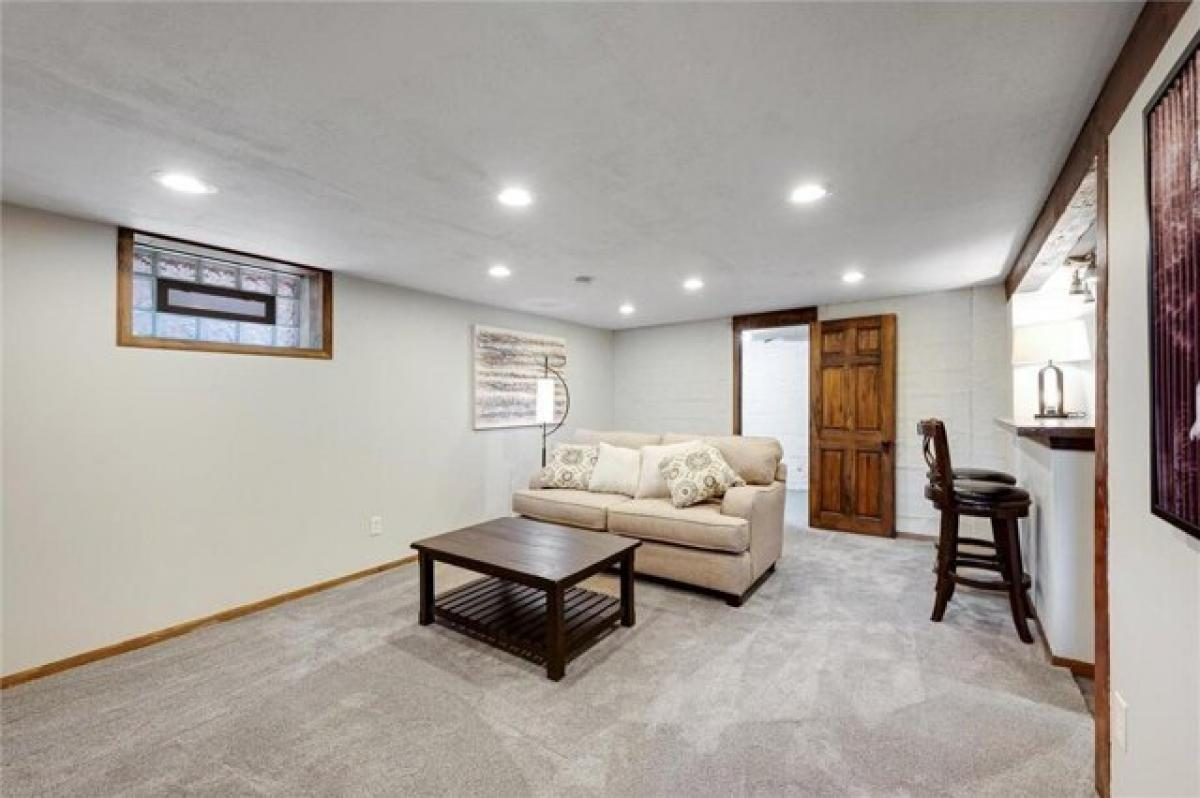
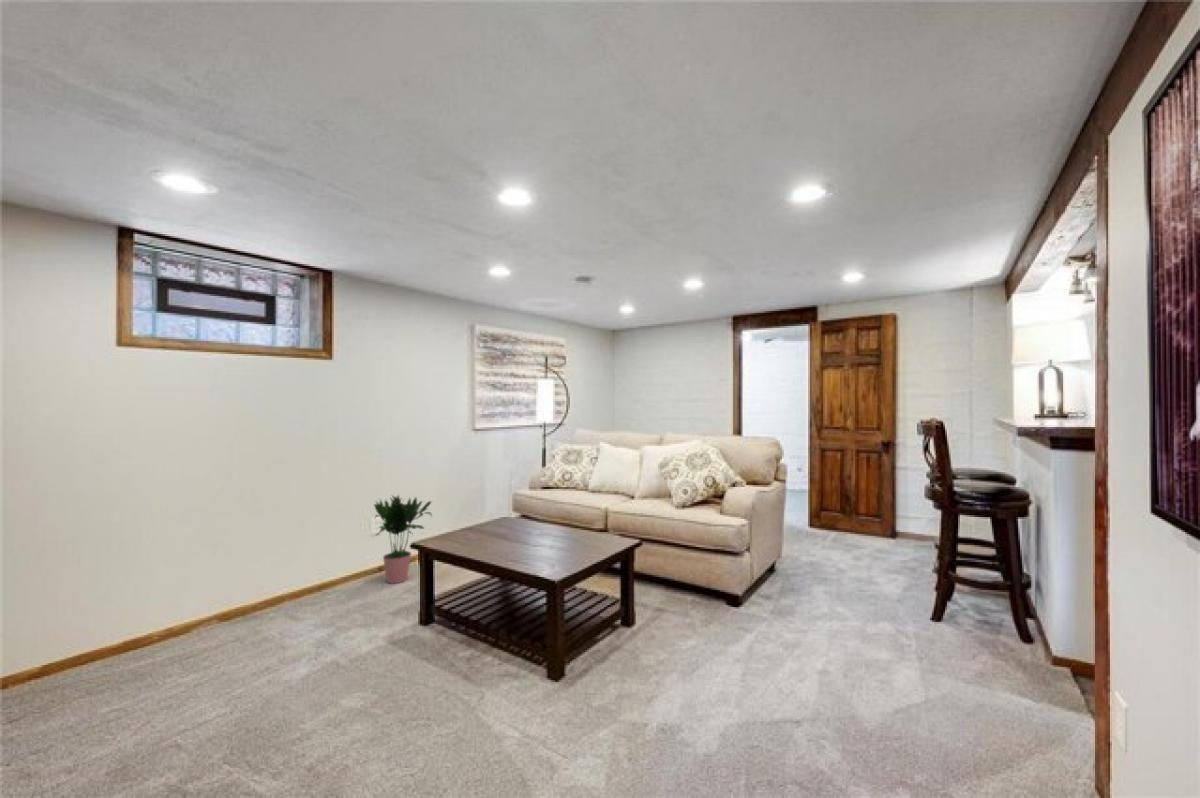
+ potted plant [373,494,433,584]
